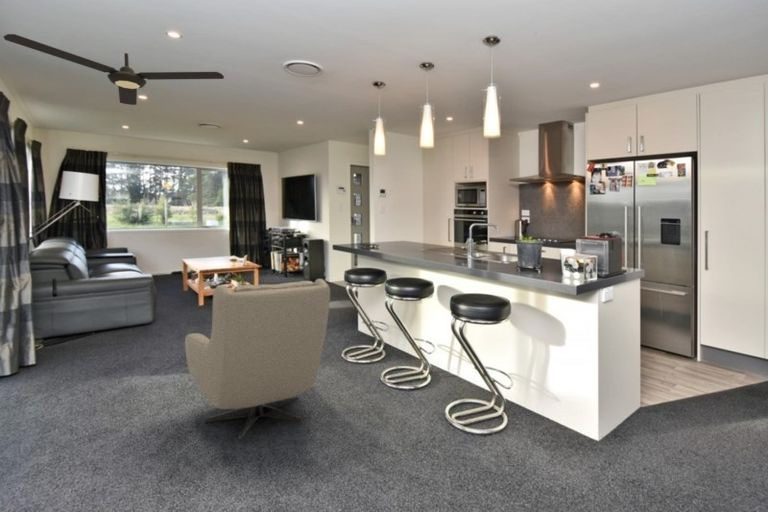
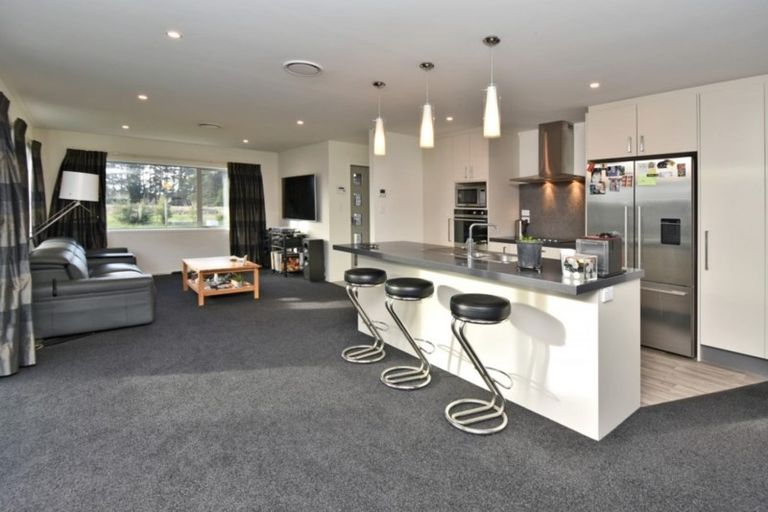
- armchair [184,278,331,441]
- ceiling fan [3,33,225,106]
